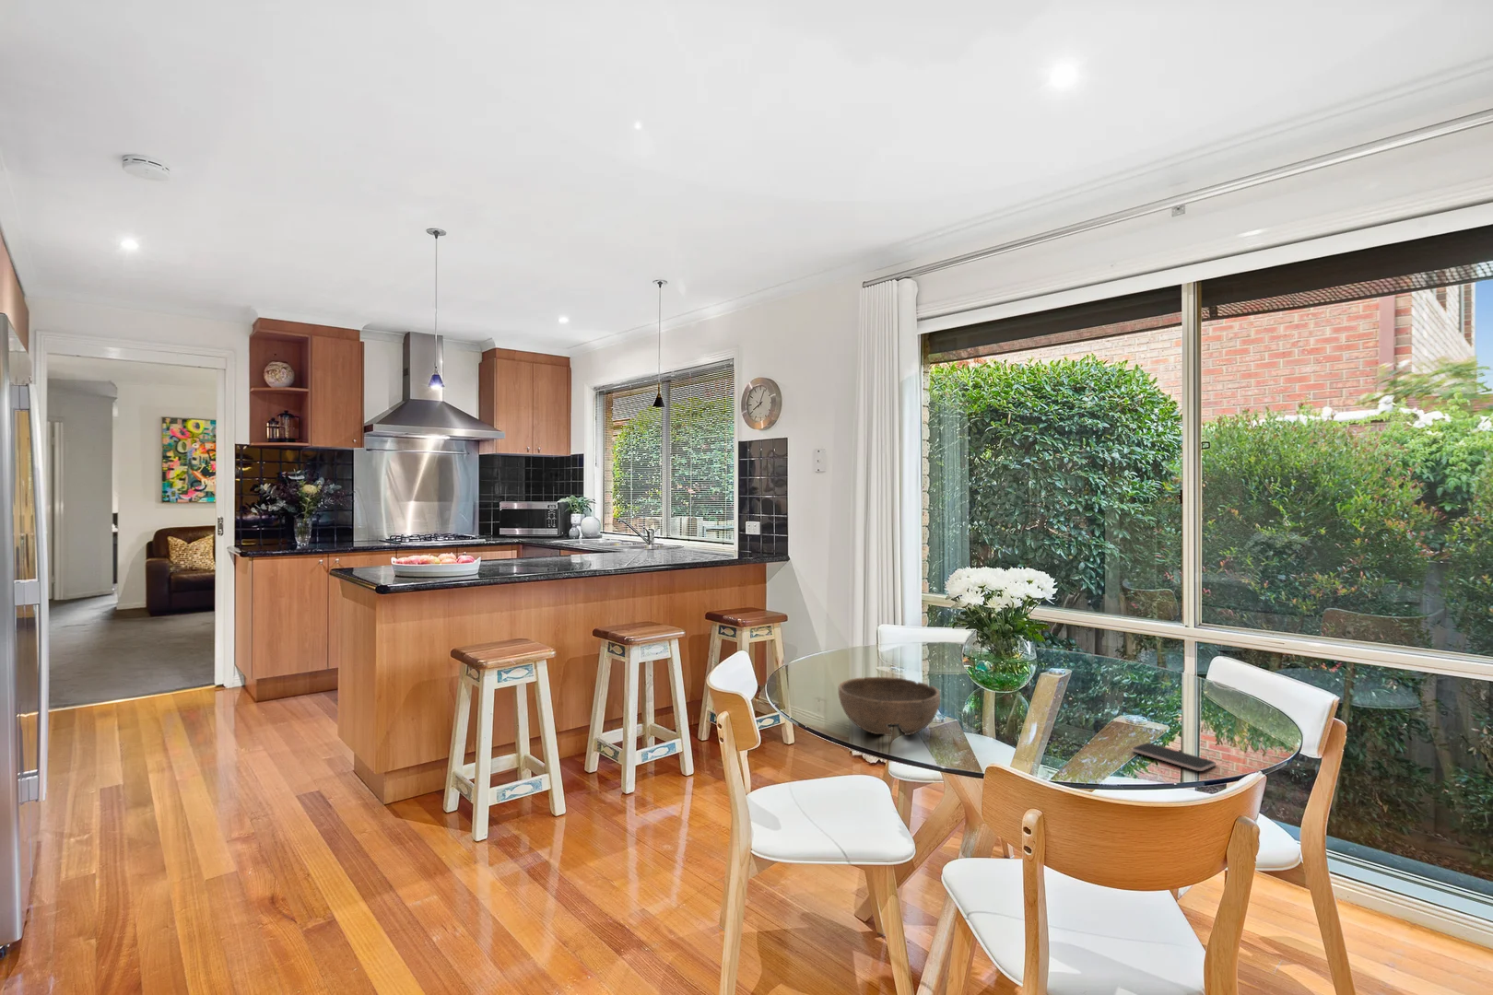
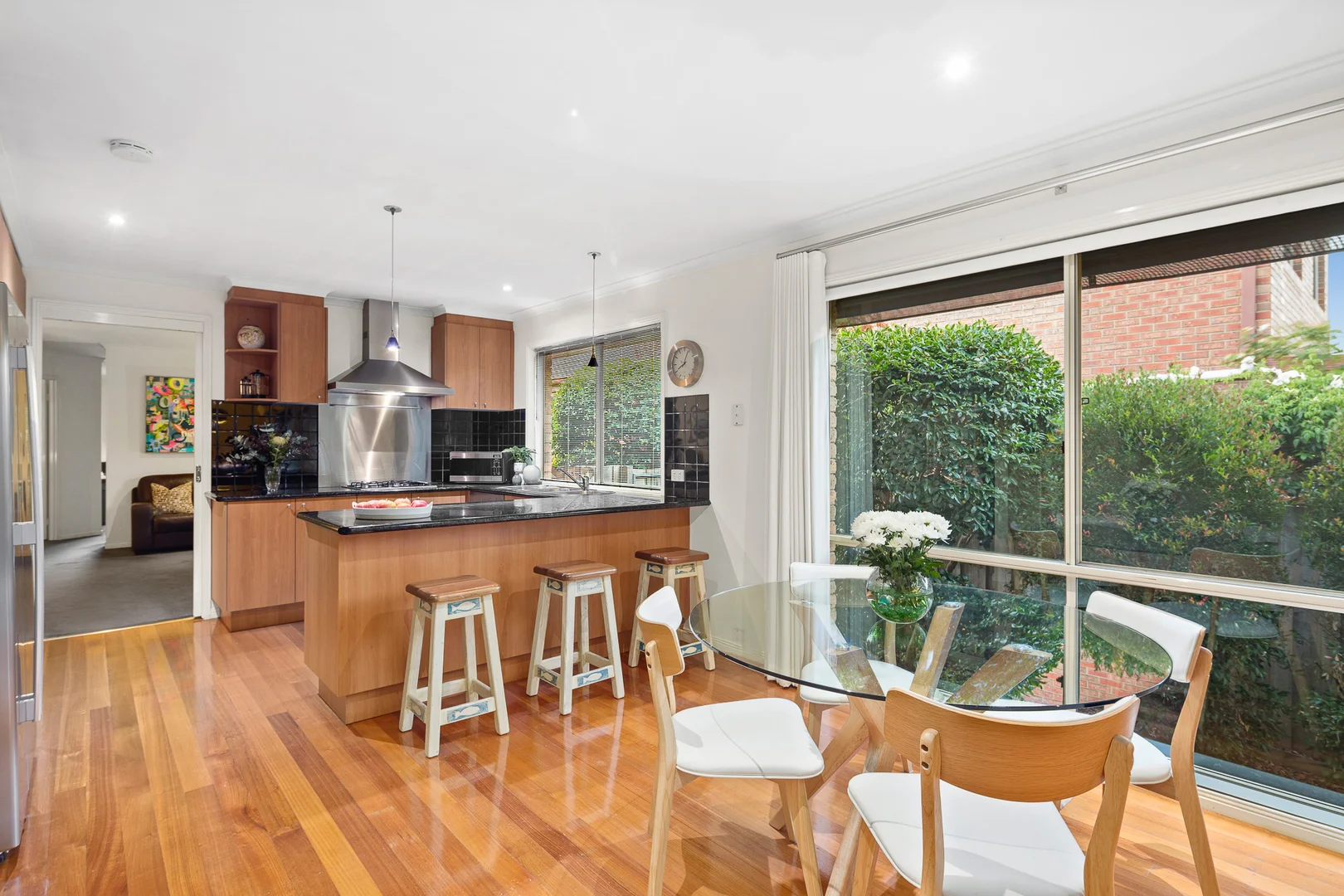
- smartphone [1132,742,1216,772]
- bowl [838,676,941,737]
